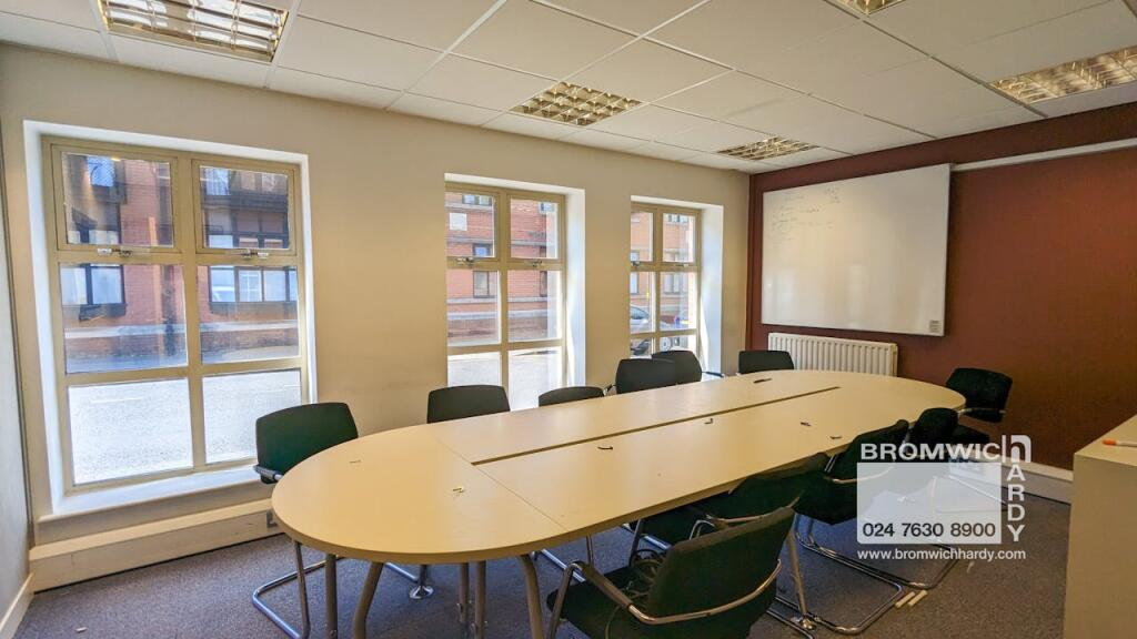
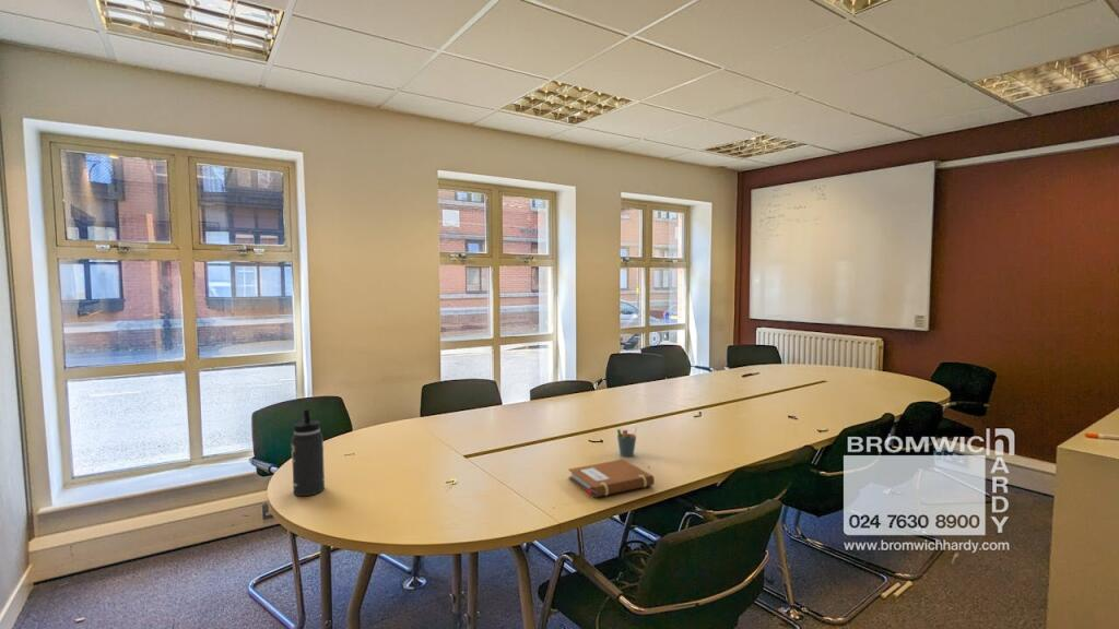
+ pen holder [616,426,638,459]
+ thermos bottle [290,408,326,497]
+ notebook [567,459,656,498]
